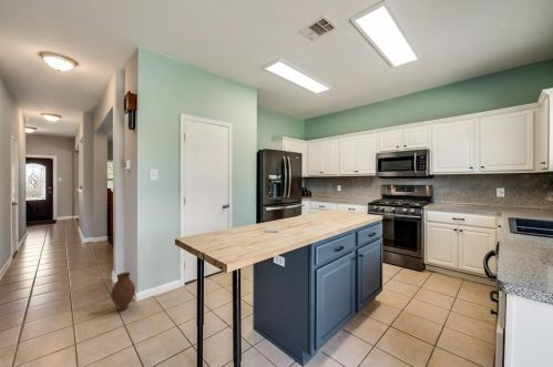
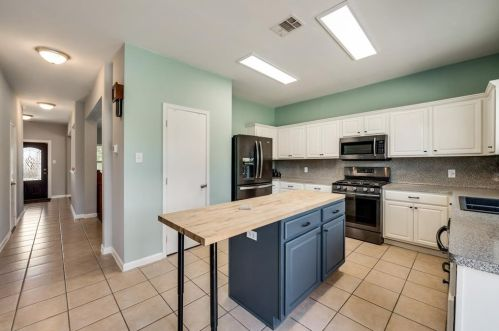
- vase [110,272,136,312]
